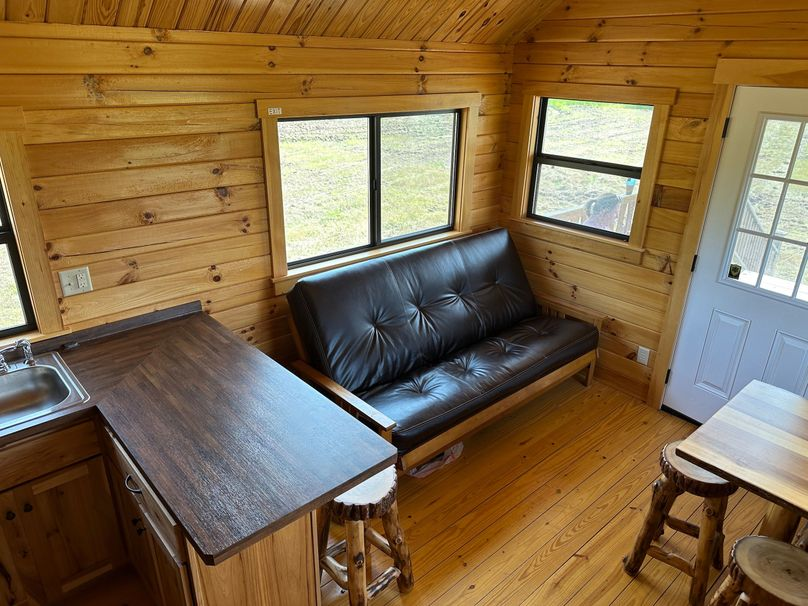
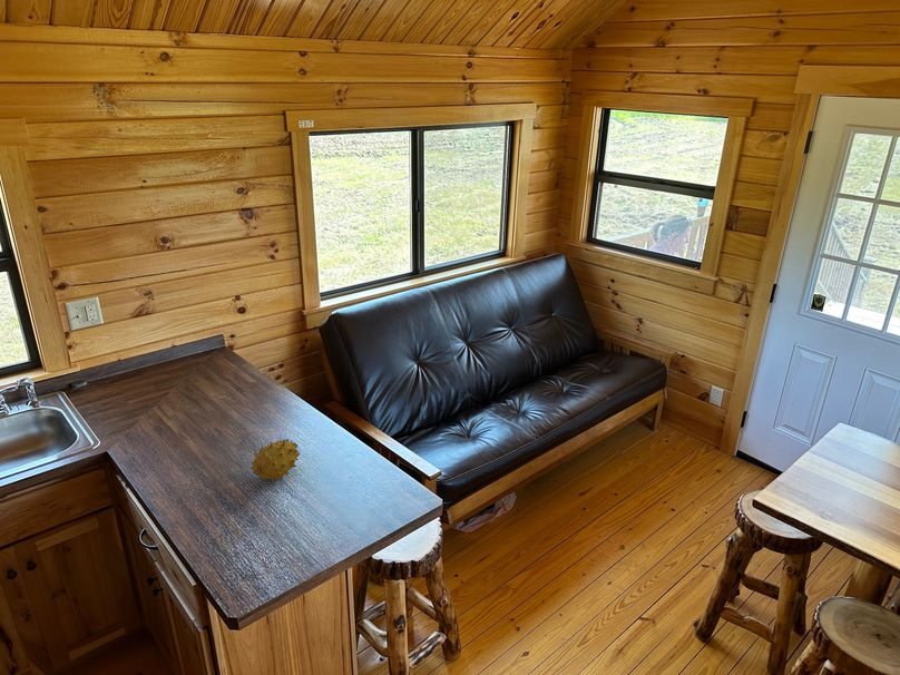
+ fruit [250,438,301,481]
